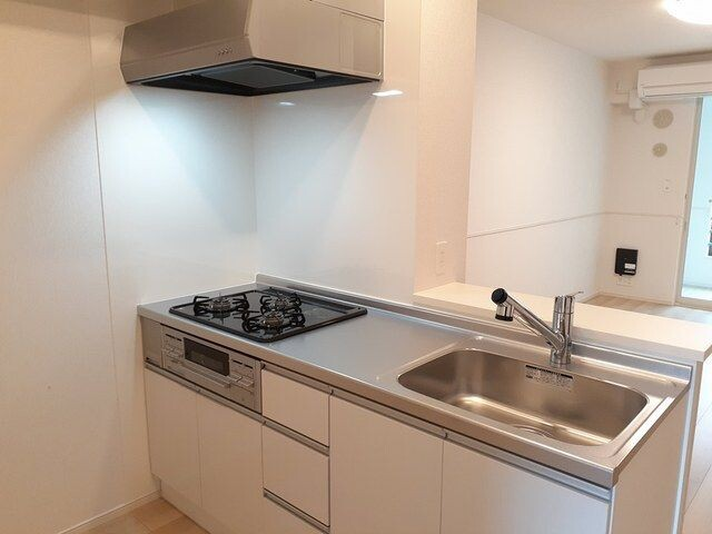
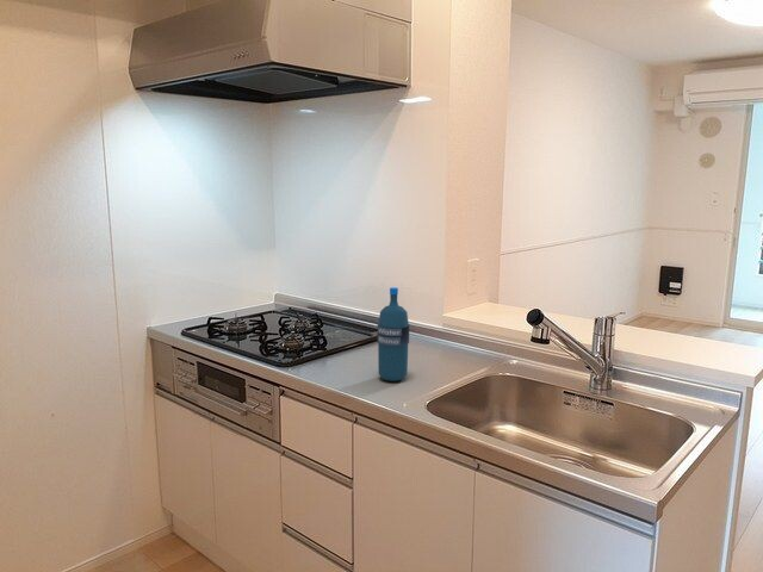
+ water bottle [377,286,410,383]
